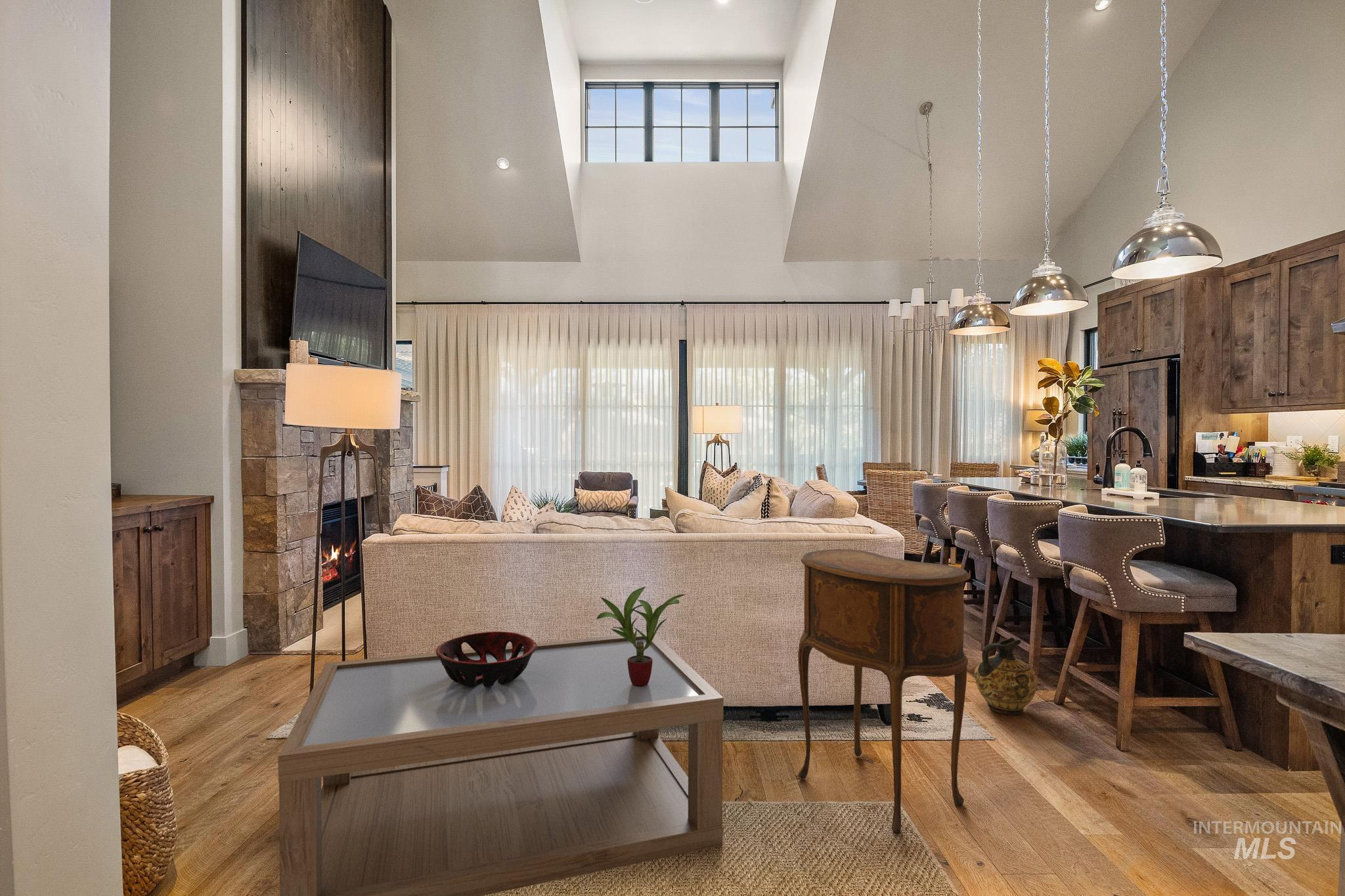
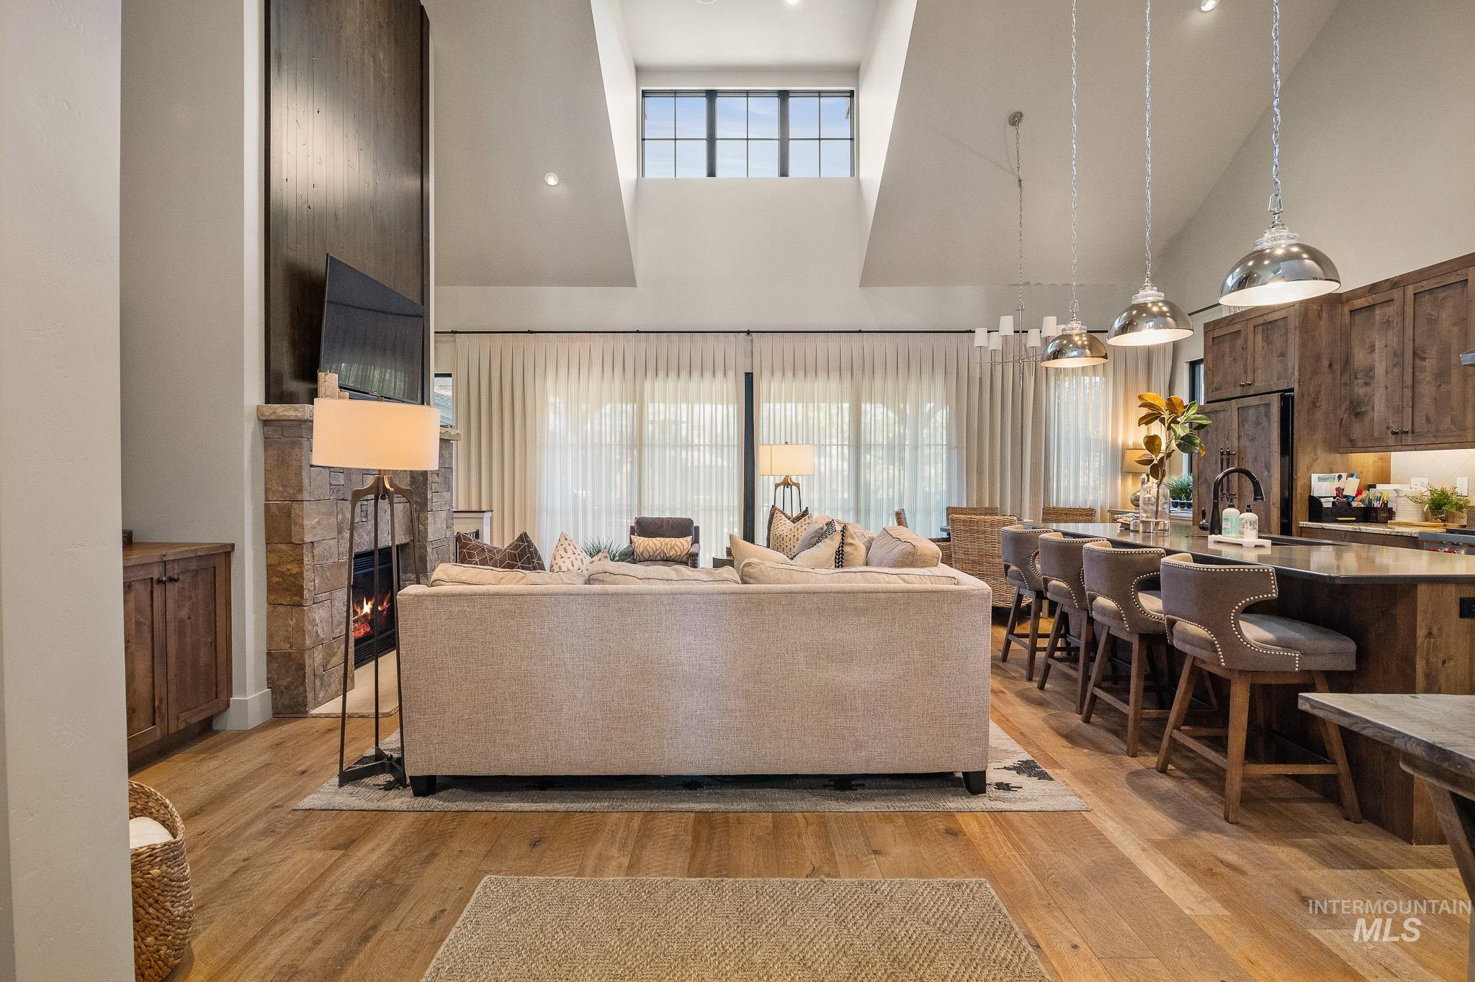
- ceramic jug [974,637,1038,715]
- decorative bowl [435,631,537,687]
- coffee table [278,632,724,896]
- side table [797,549,971,834]
- potted plant [596,586,686,687]
